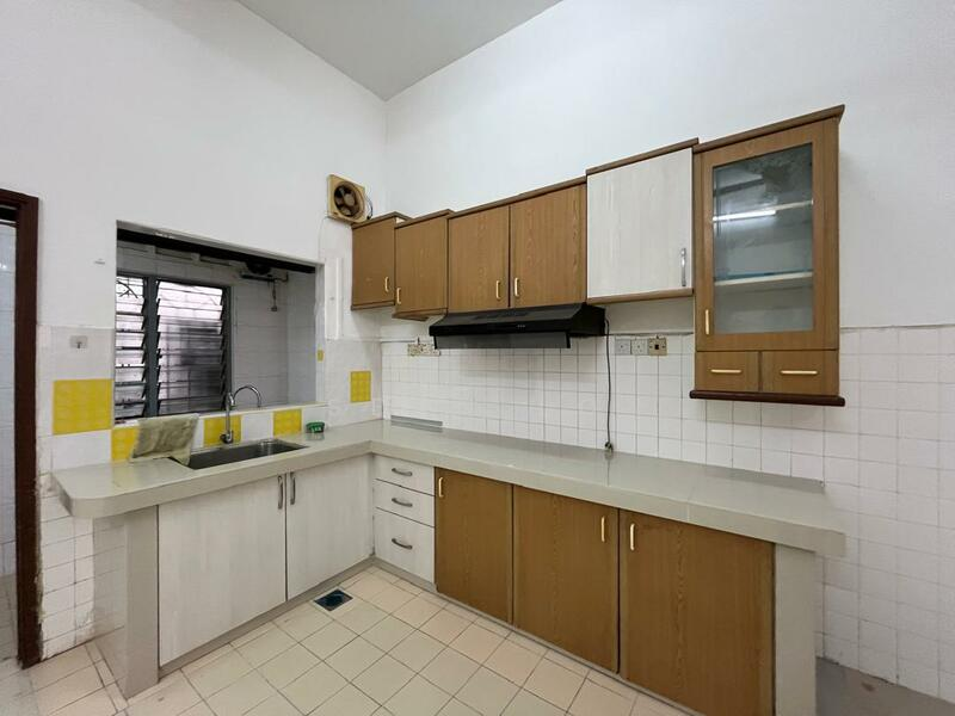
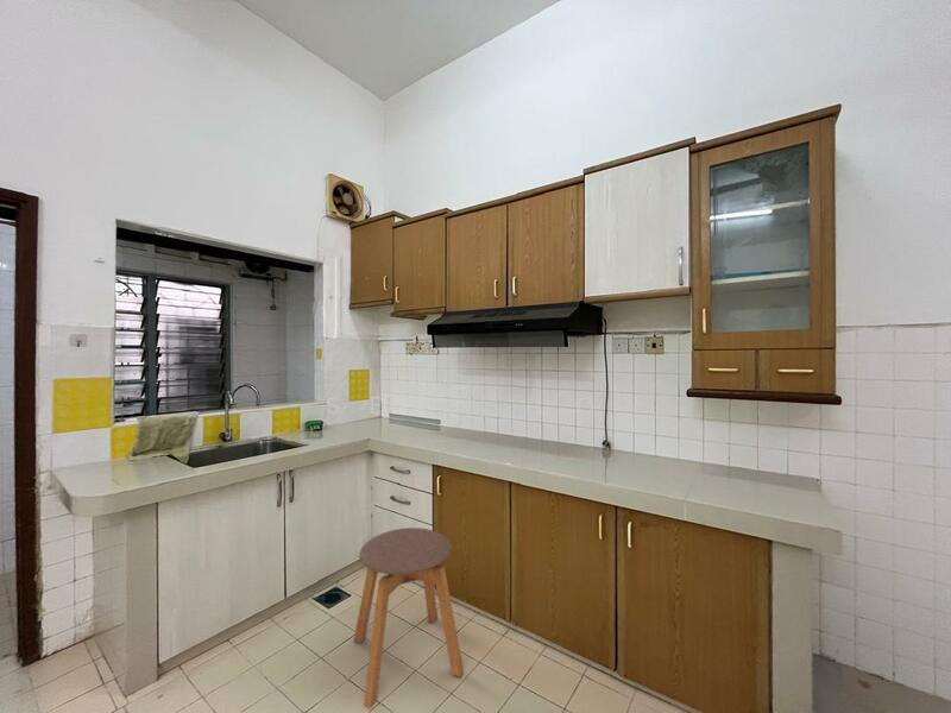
+ stool [353,526,465,709]
